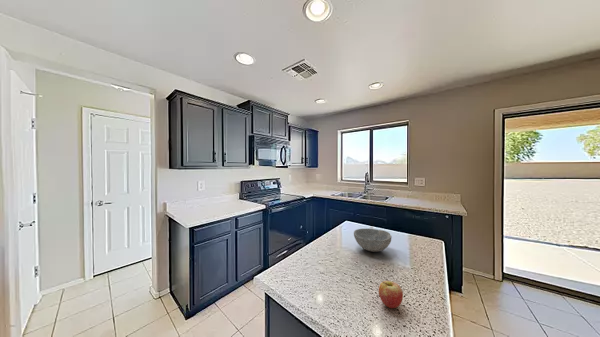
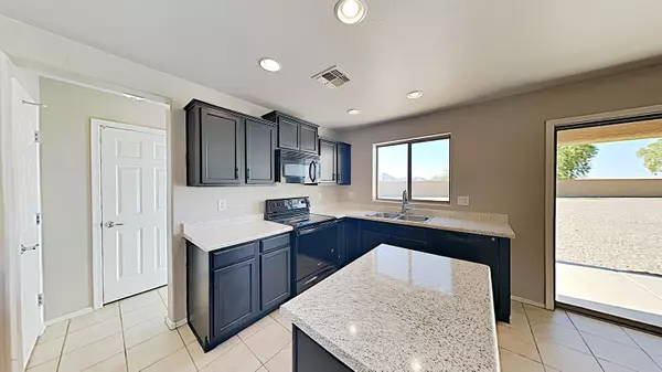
- bowl [353,228,393,253]
- fruit [378,280,404,309]
